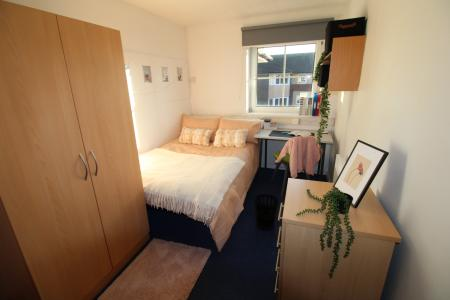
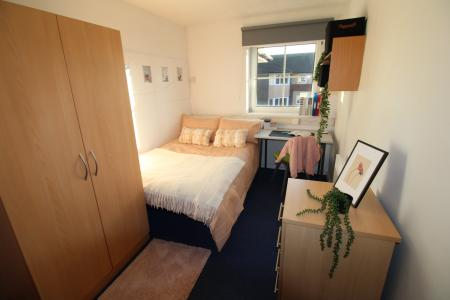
- wastebasket [253,193,280,231]
